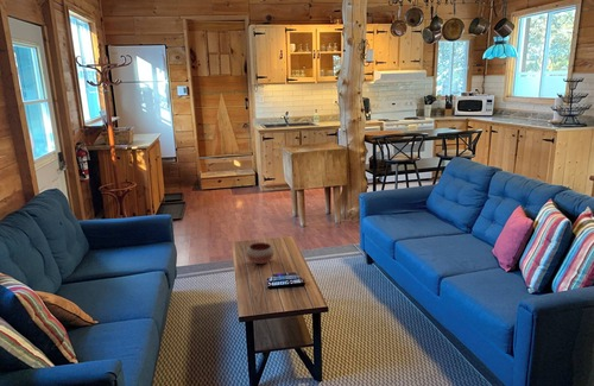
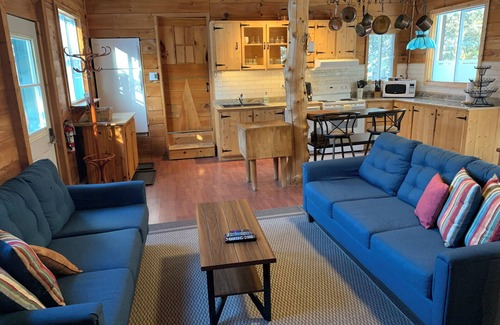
- bowl [246,241,274,265]
